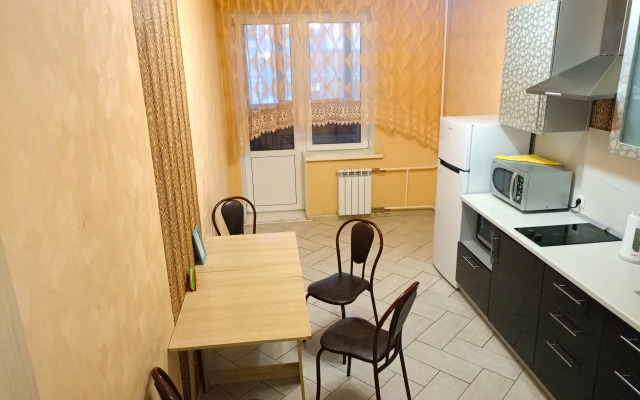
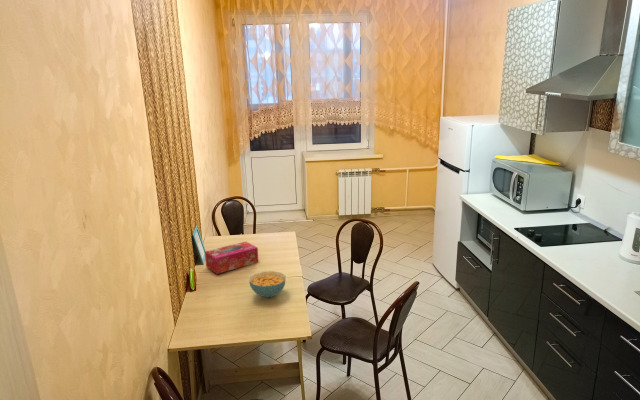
+ cereal bowl [248,270,287,298]
+ tissue box [204,241,259,275]
